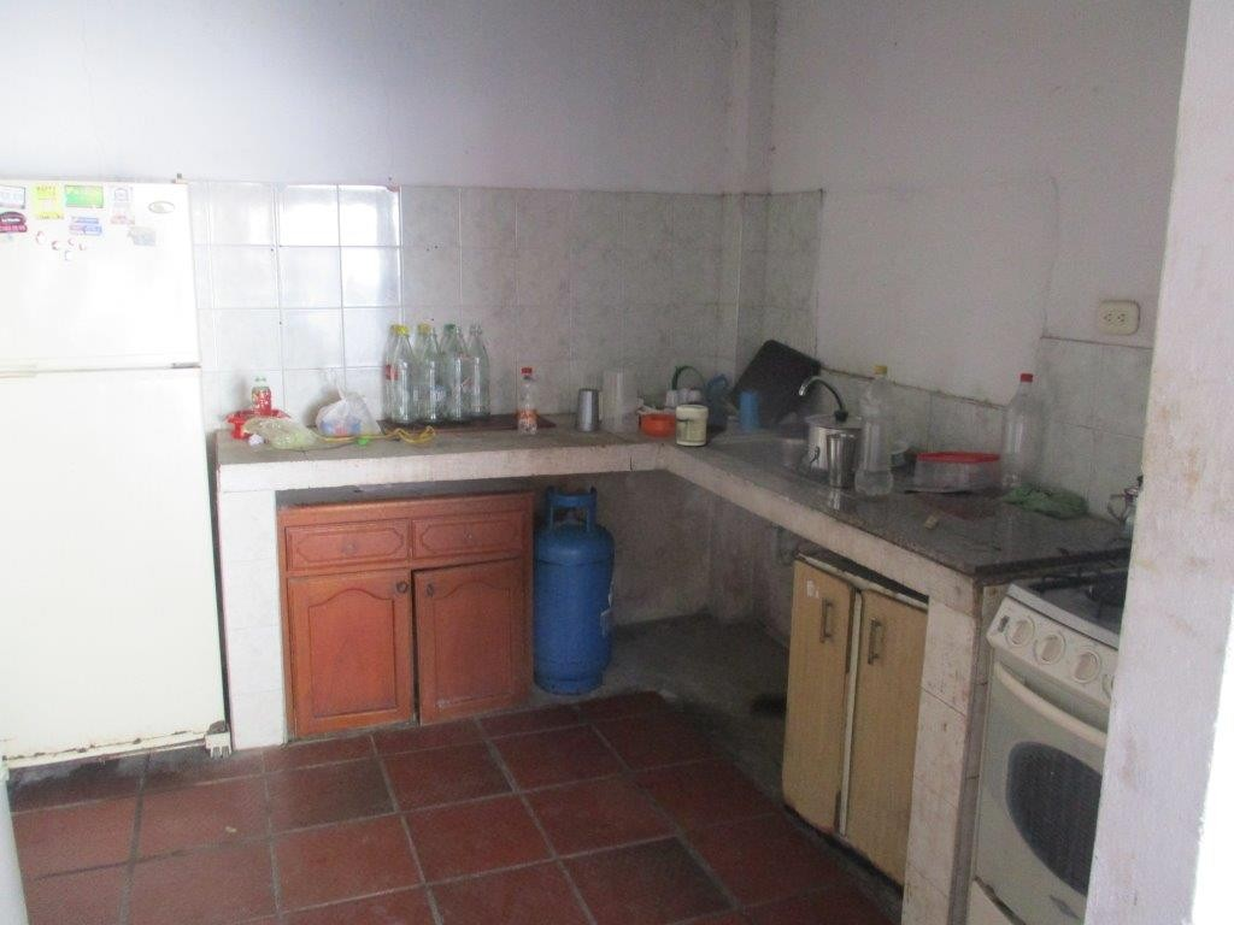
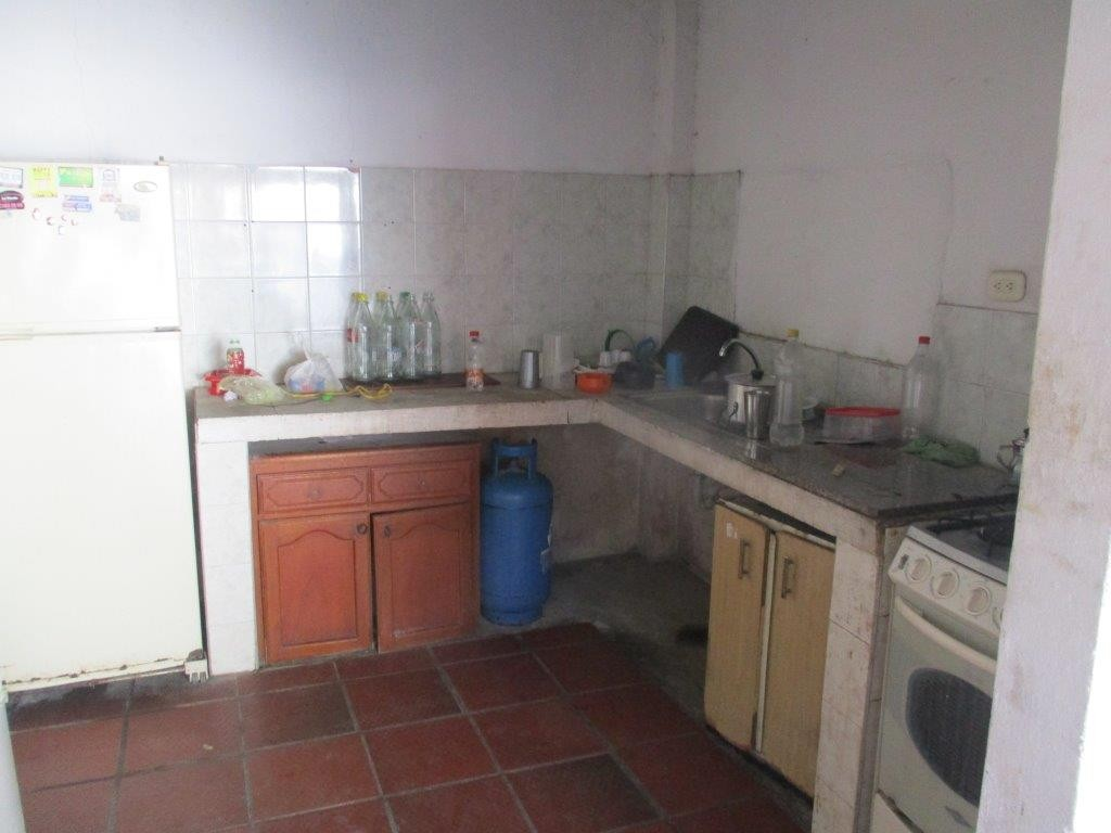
- jar [675,403,710,447]
